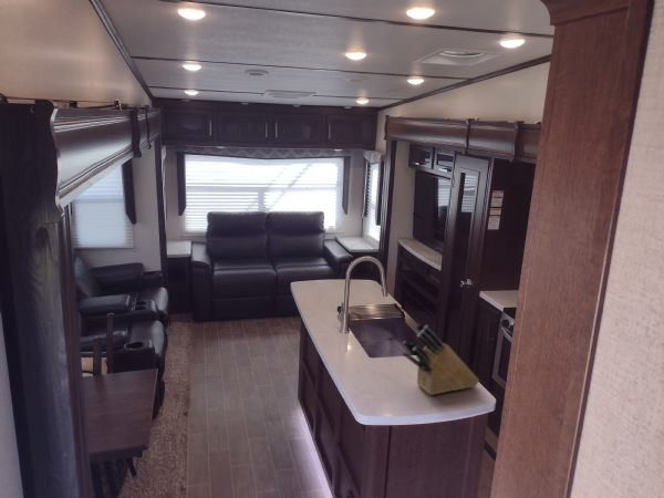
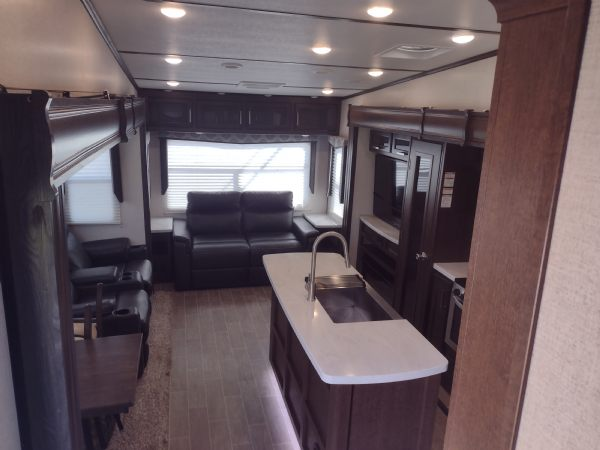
- knife block [402,323,480,396]
